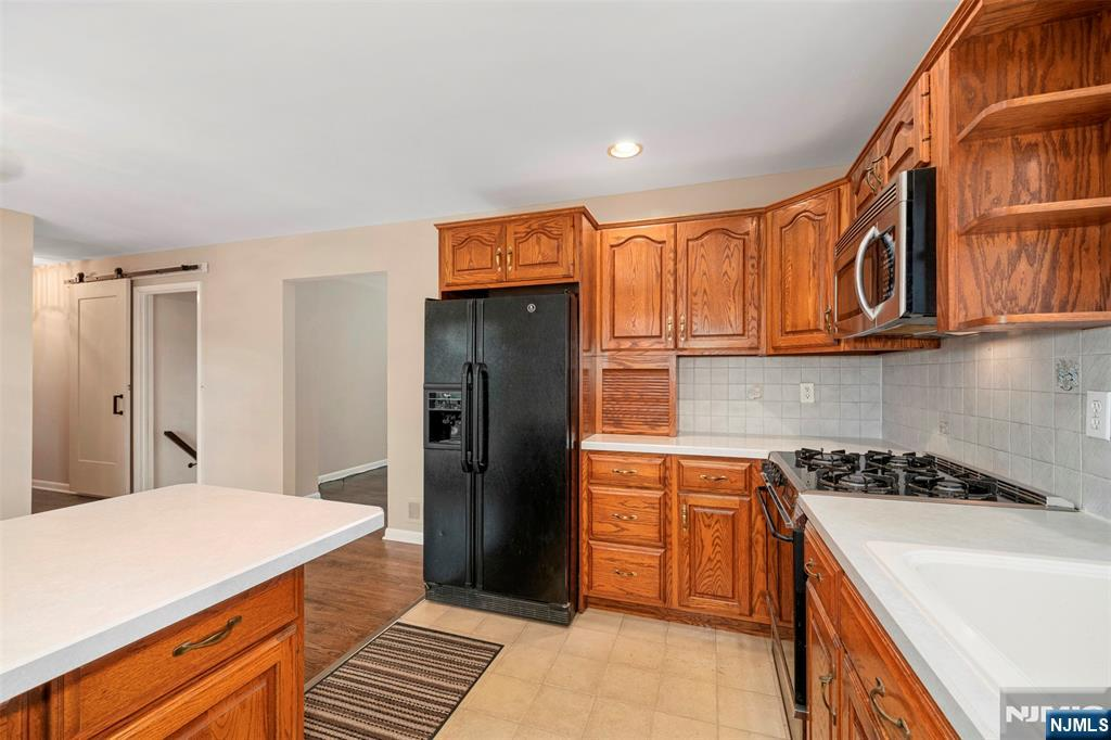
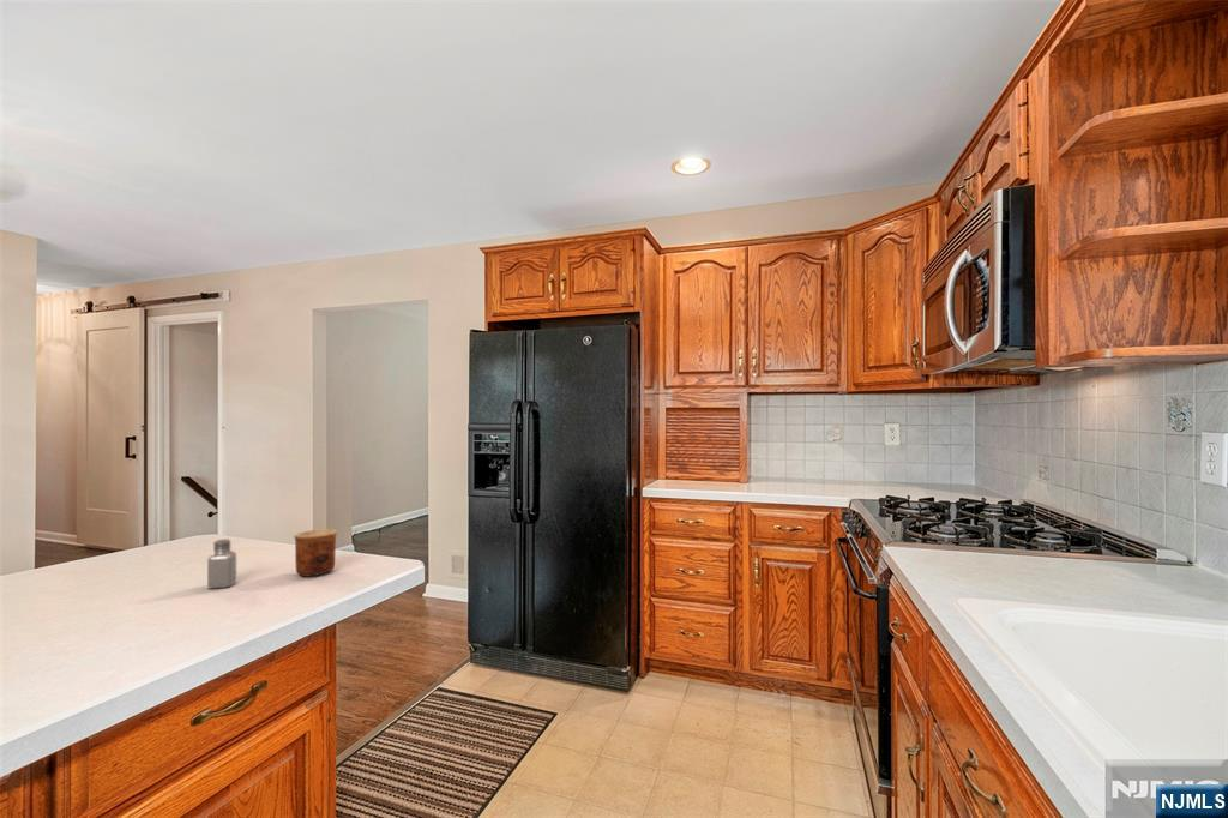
+ cup [293,528,338,578]
+ saltshaker [206,537,237,590]
